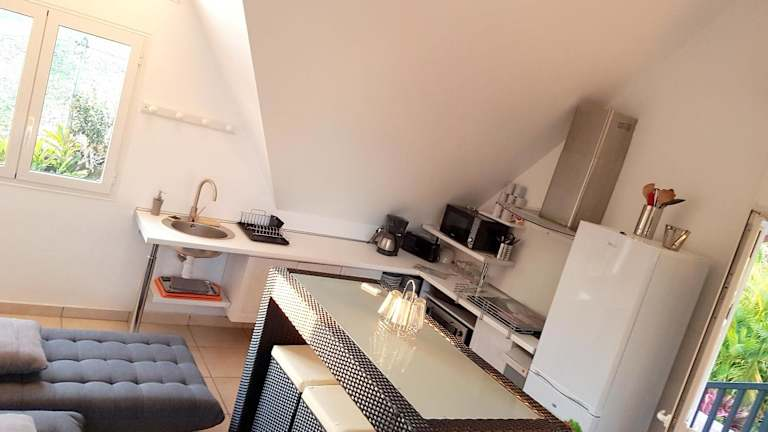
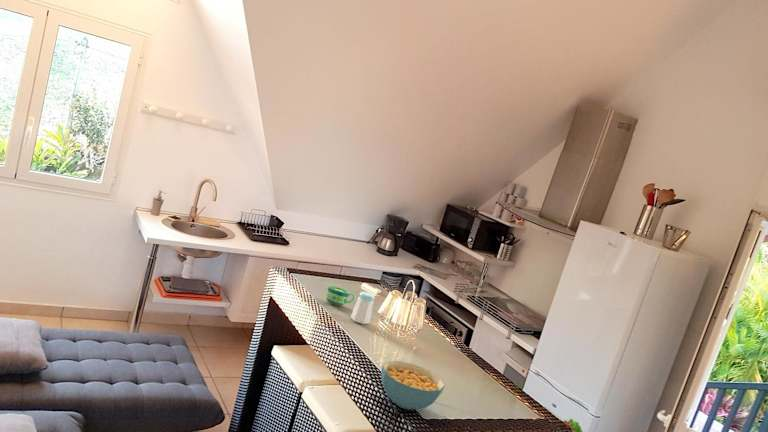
+ cereal bowl [380,360,446,411]
+ cup [325,285,356,307]
+ salt shaker [350,291,376,325]
